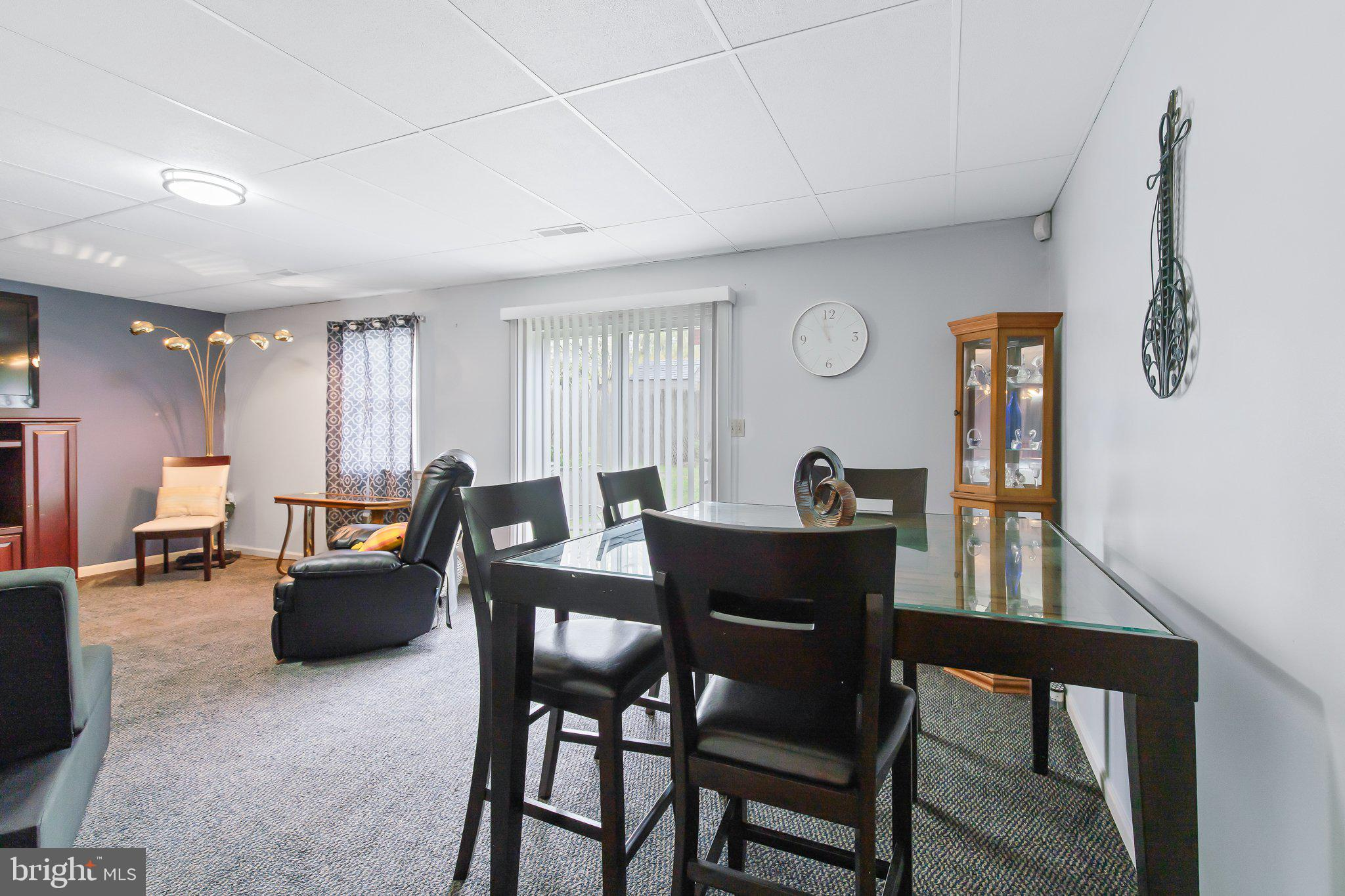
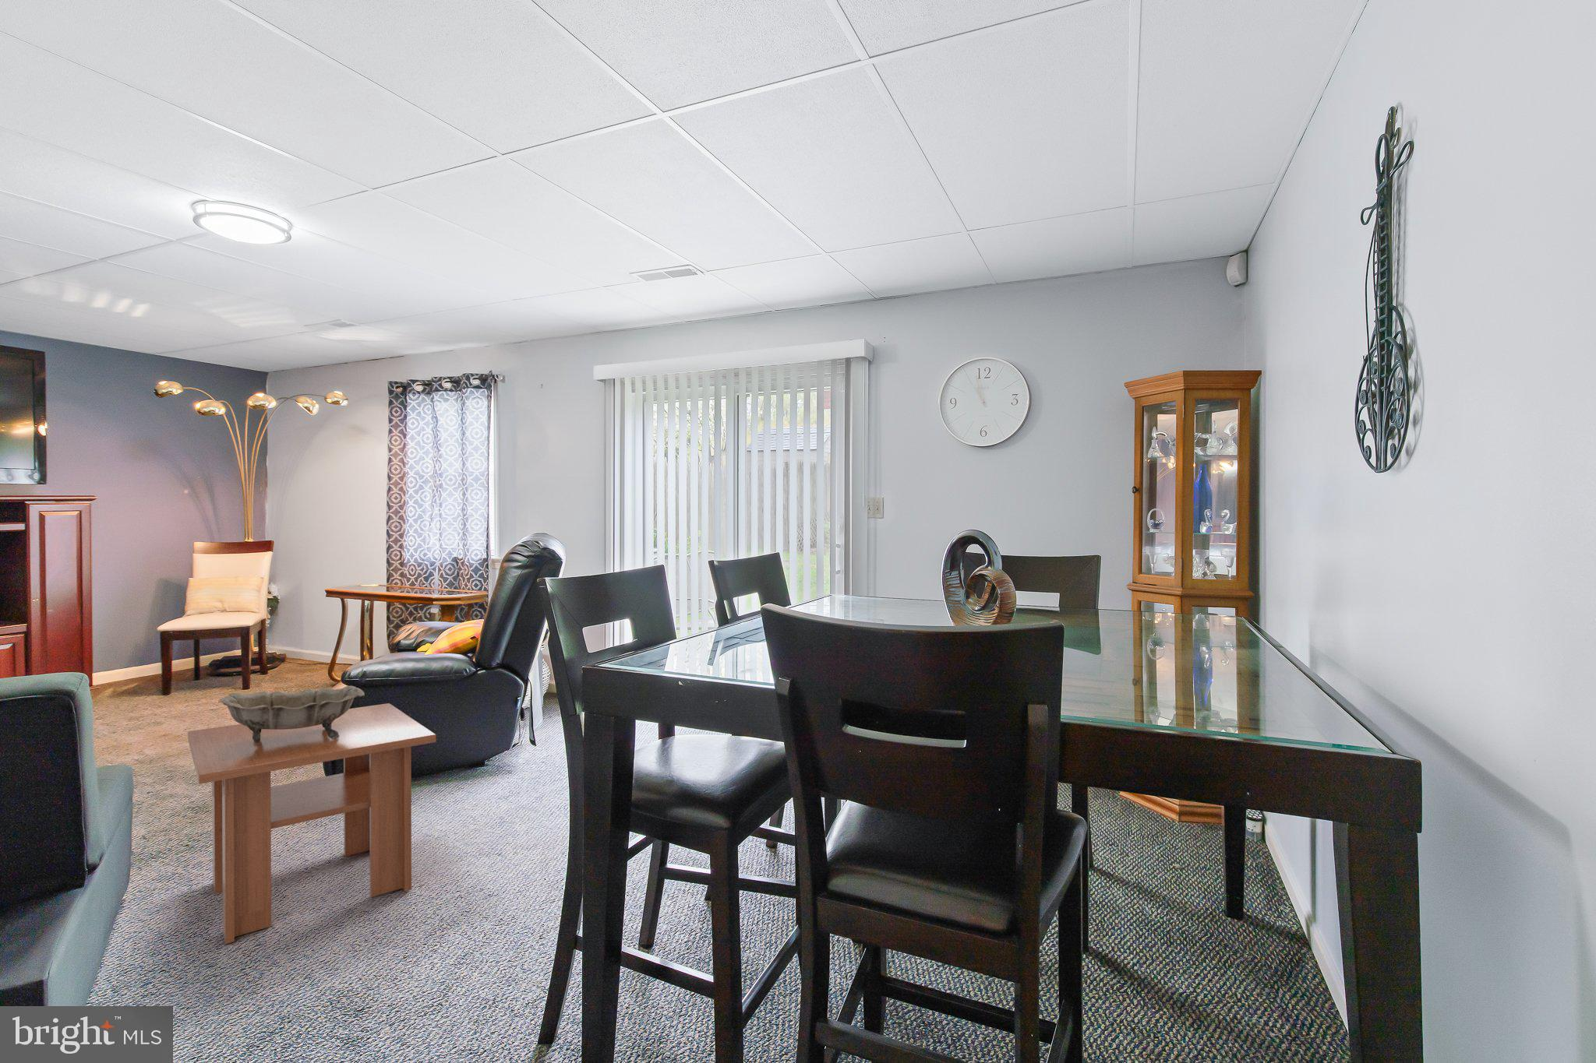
+ coffee table [187,702,437,944]
+ decorative bowl [217,686,365,744]
